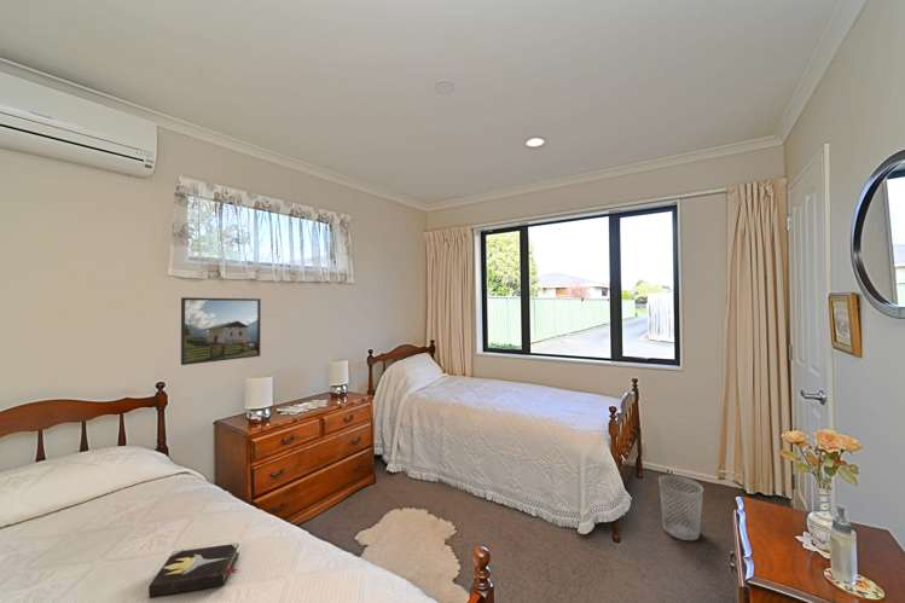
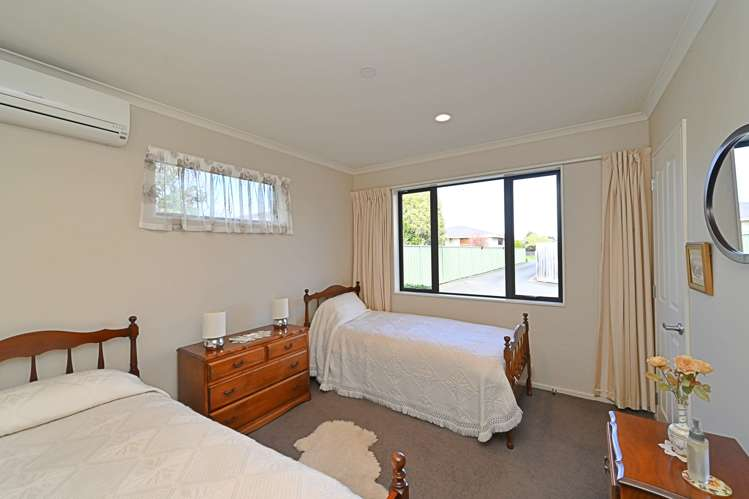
- wastebasket [657,474,704,541]
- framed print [180,296,262,366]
- hardback book [147,541,240,599]
